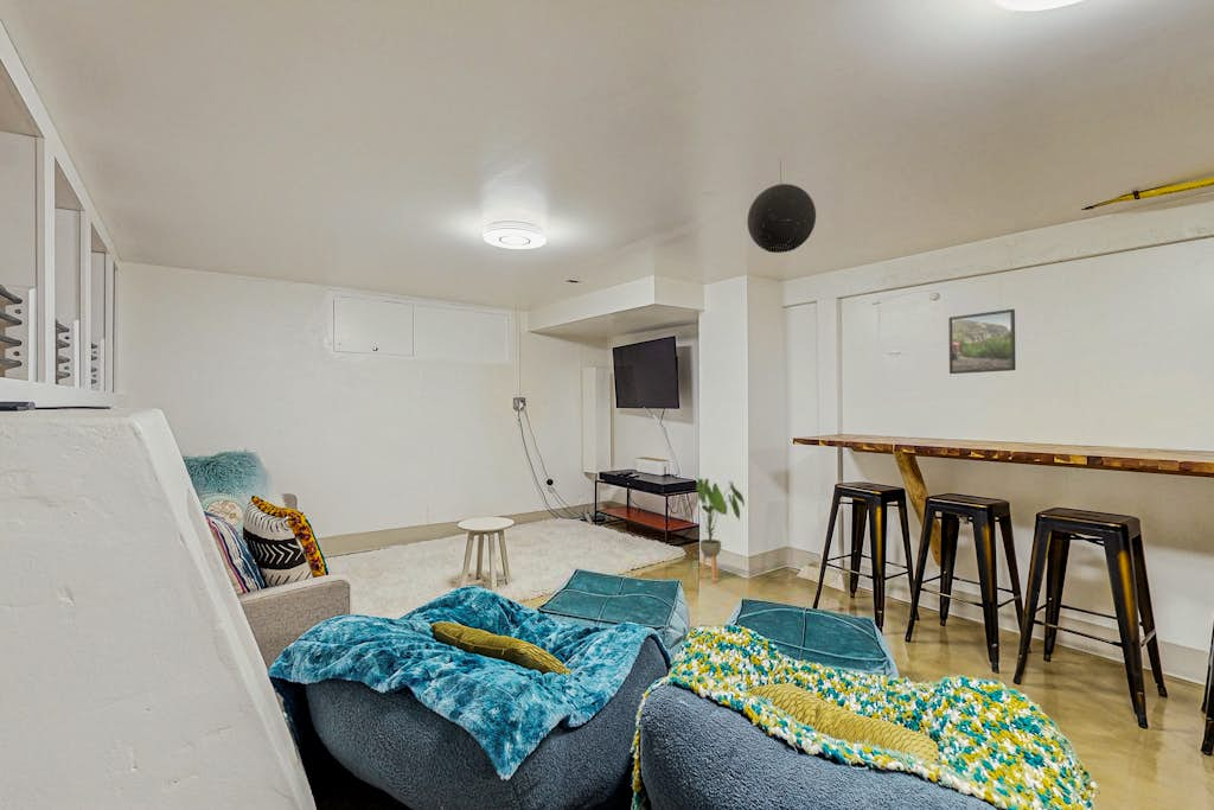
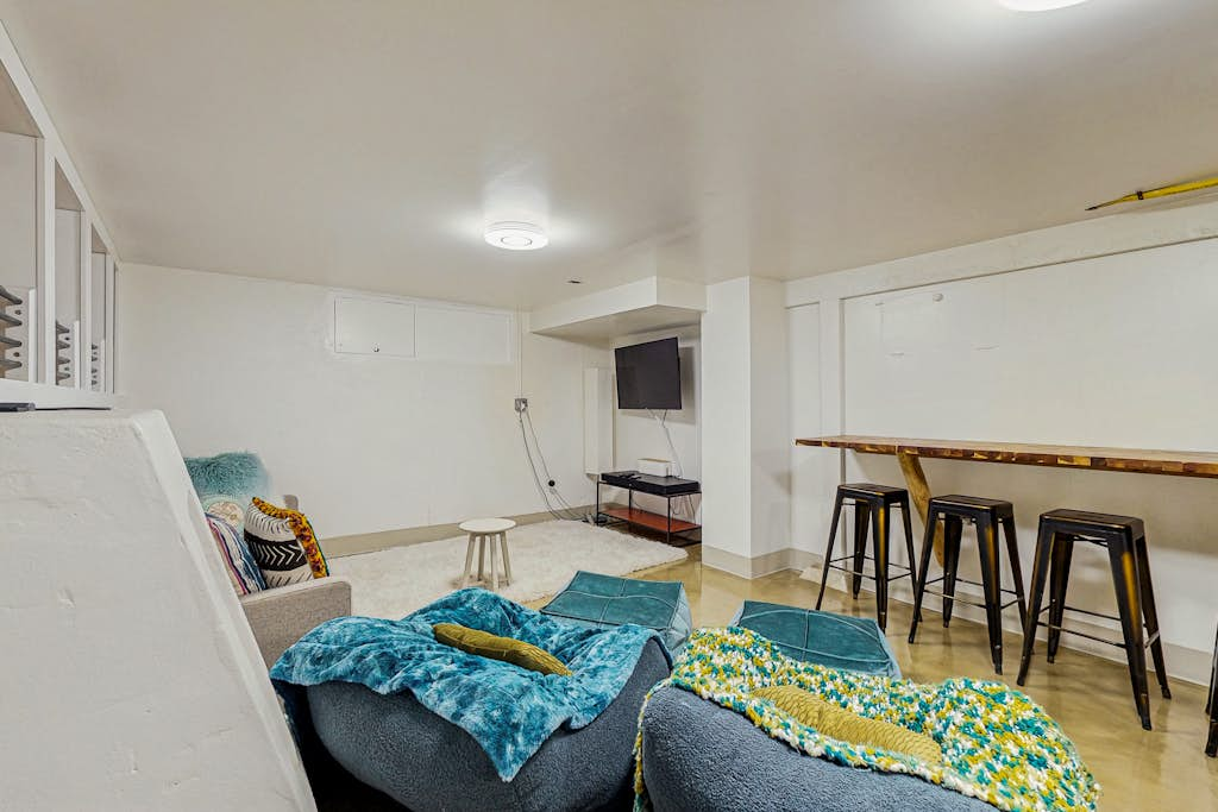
- pendant light [747,159,817,254]
- house plant [681,477,746,583]
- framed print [947,308,1017,375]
